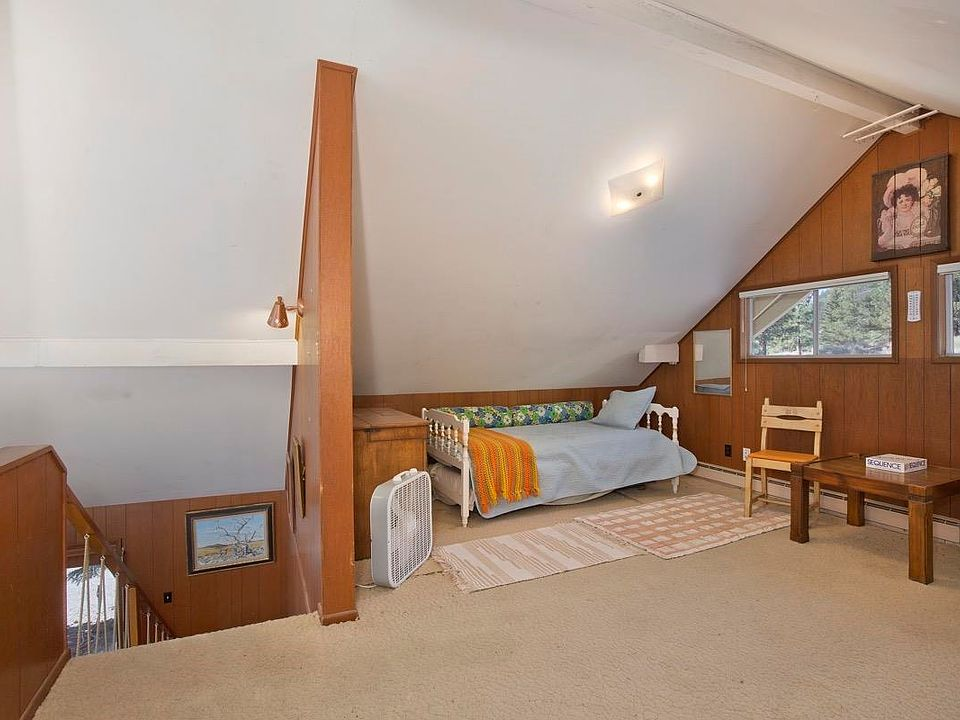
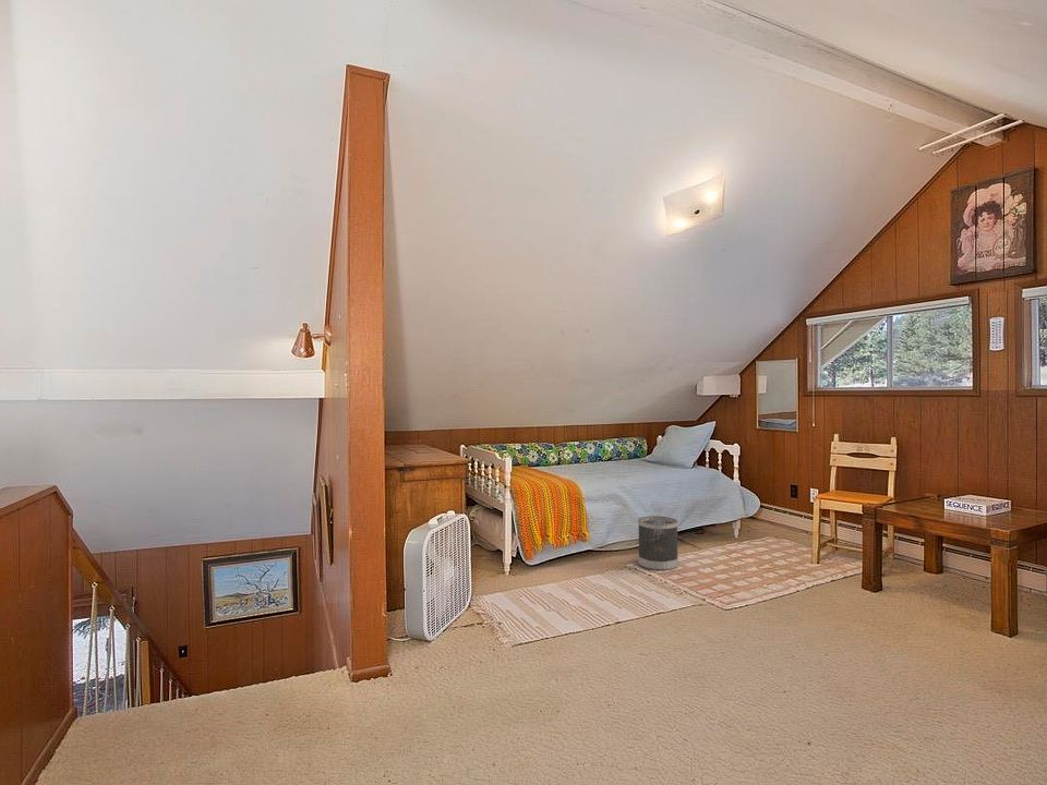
+ wastebasket [637,515,679,571]
